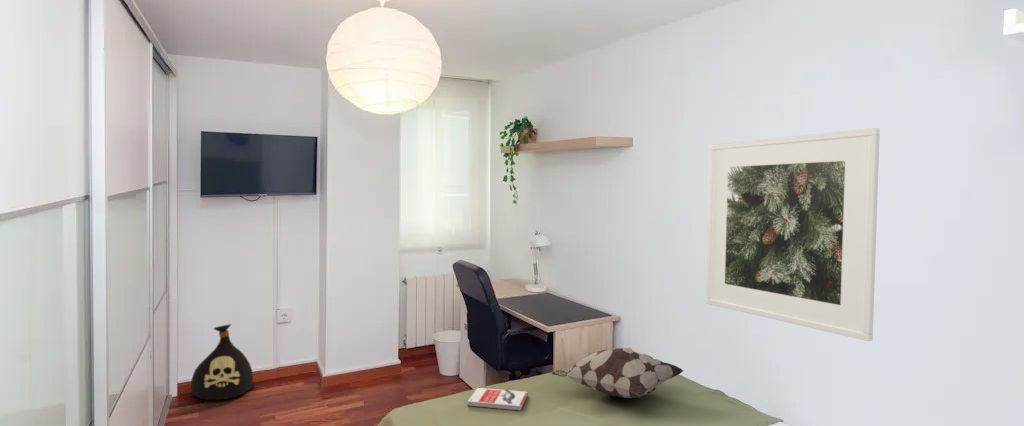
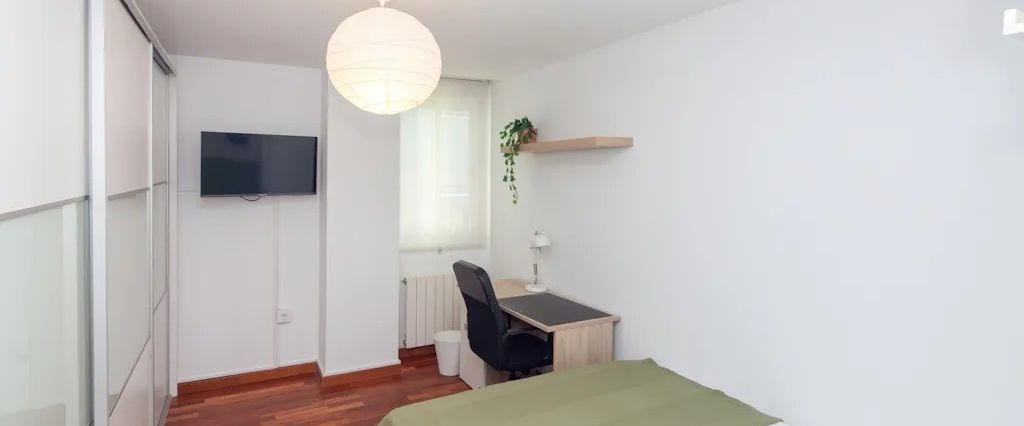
- book [466,387,529,412]
- bag [190,323,256,401]
- decorative pillow [551,347,684,399]
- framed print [704,127,881,342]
